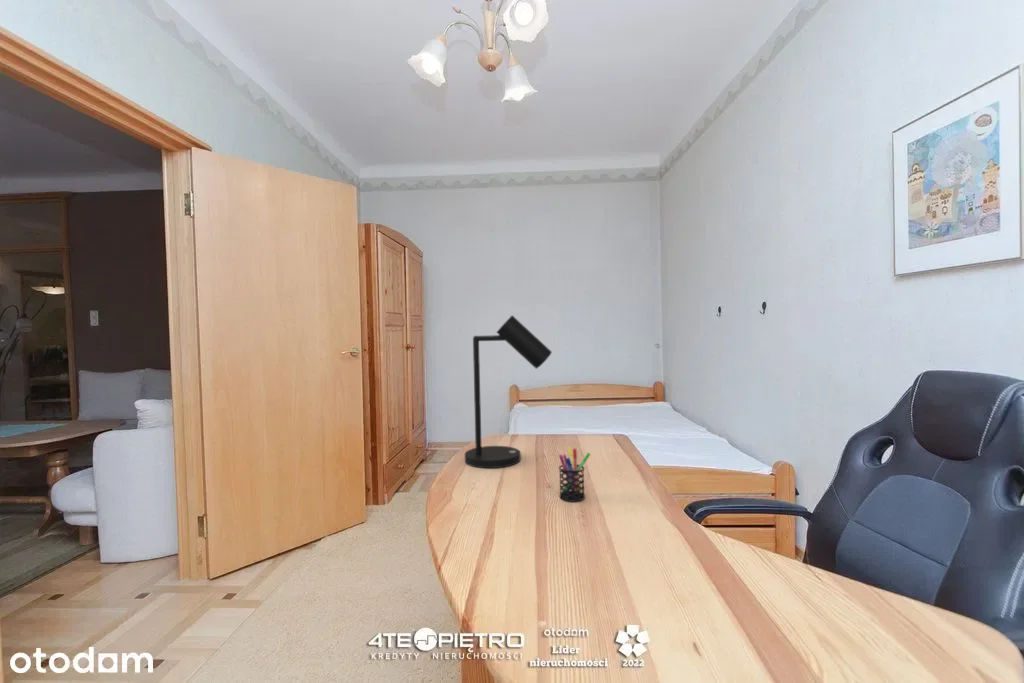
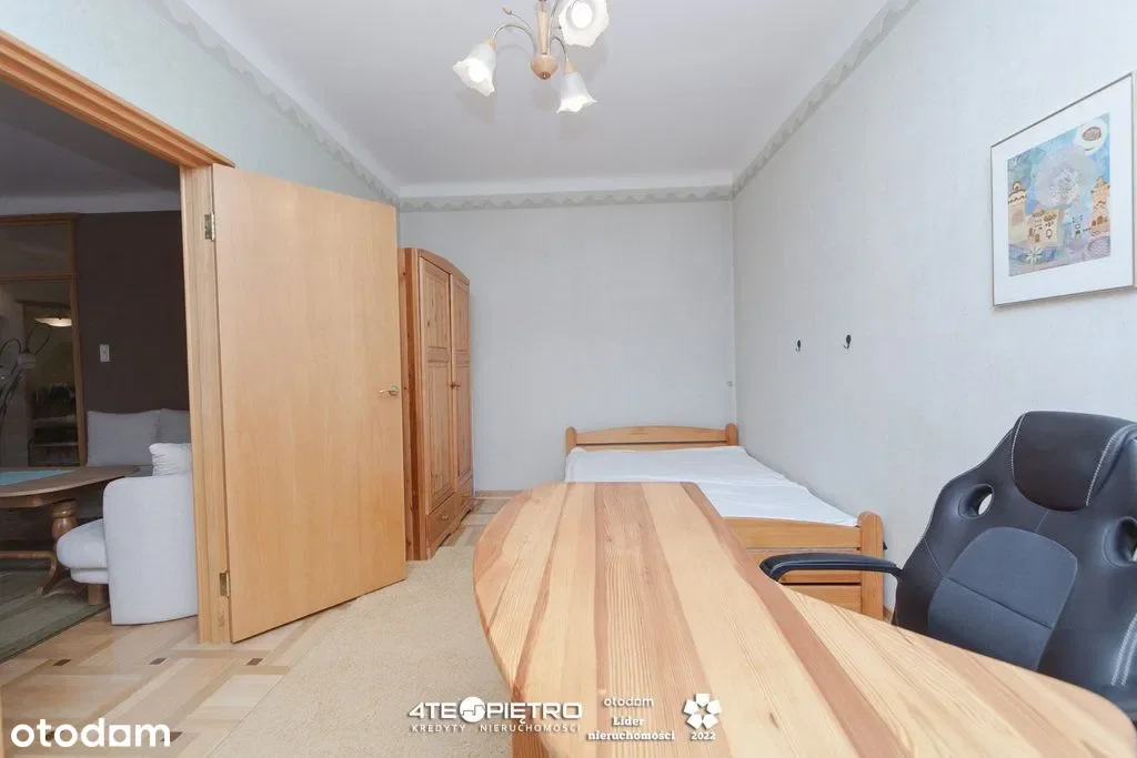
- desk lamp [464,314,553,469]
- pen holder [558,446,592,503]
